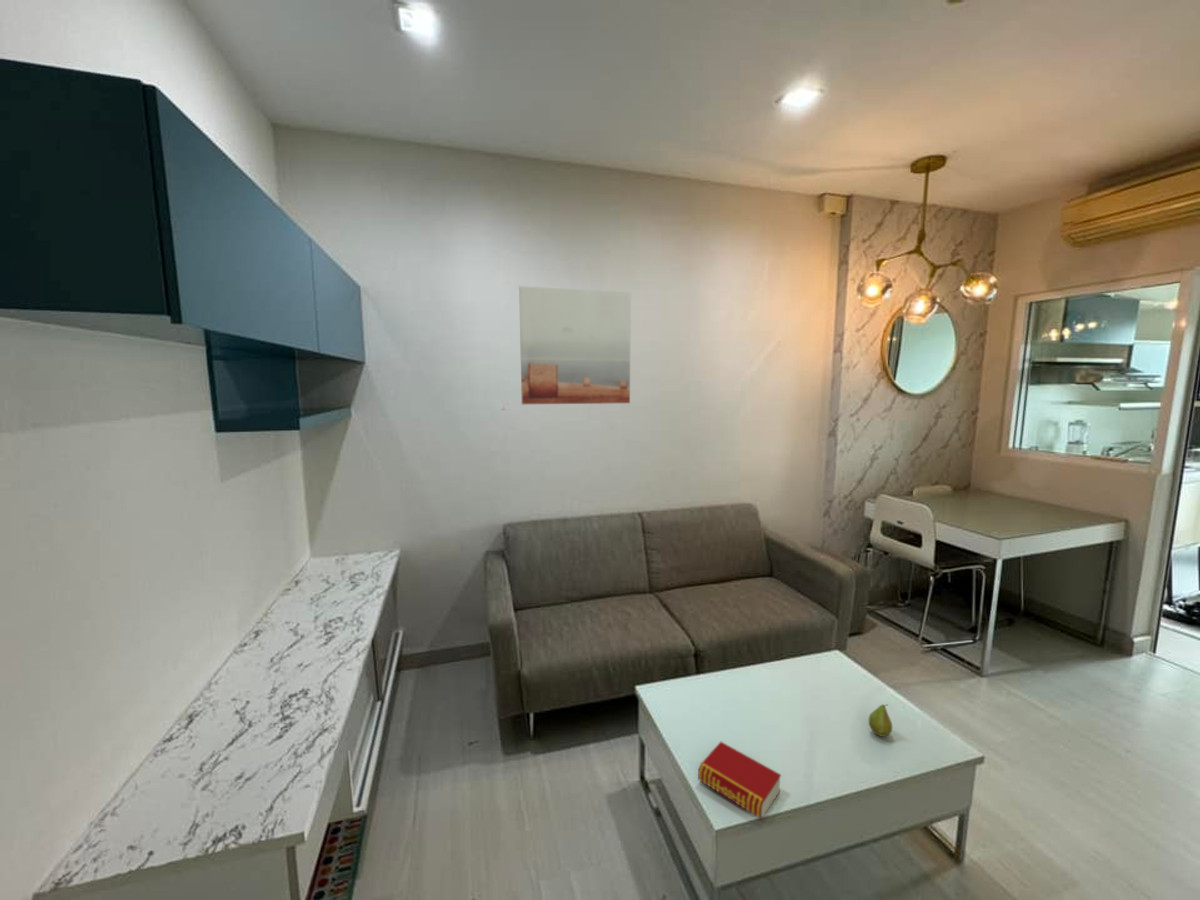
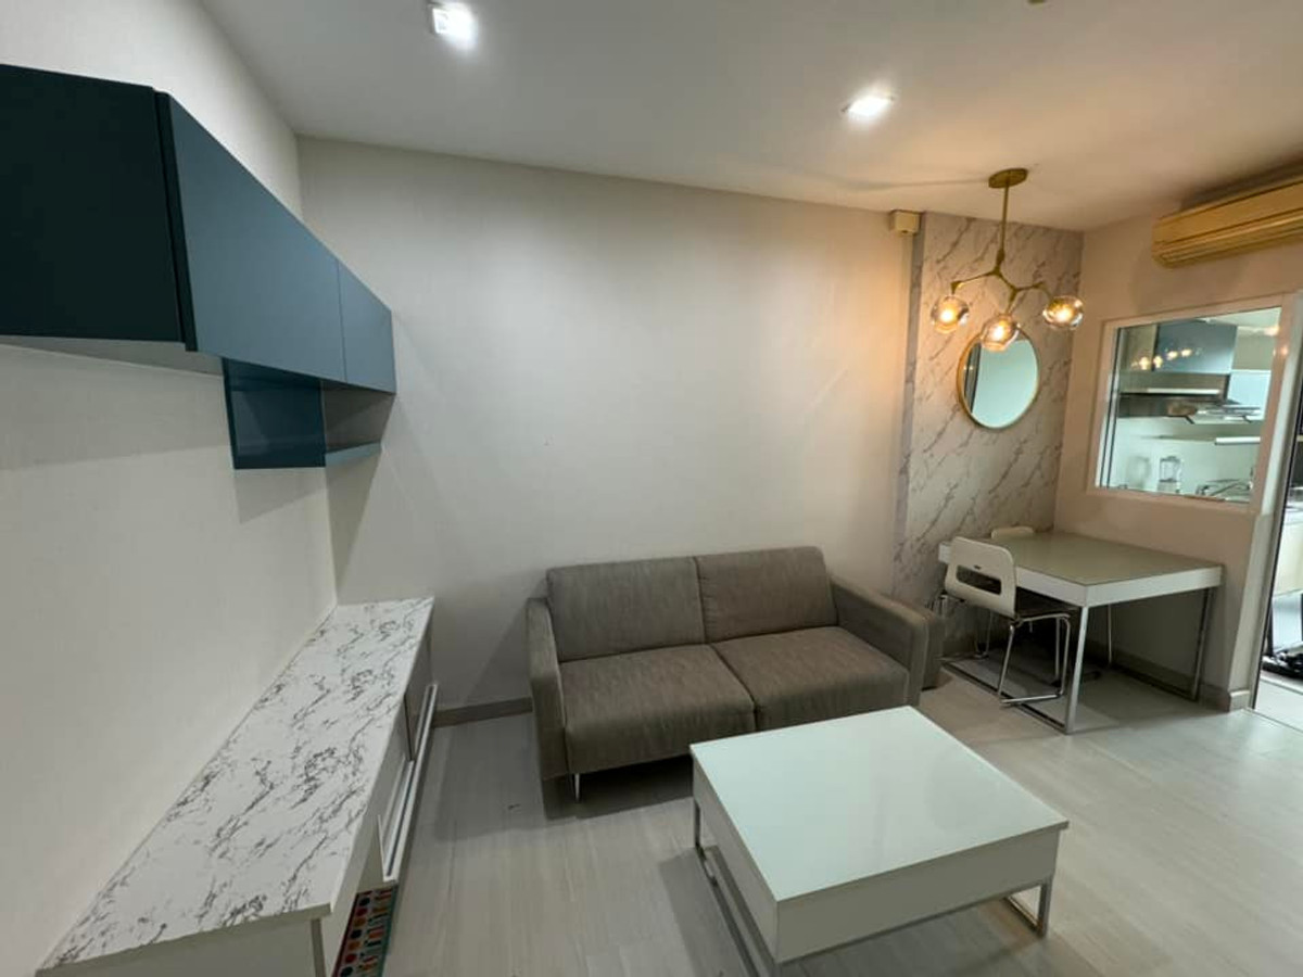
- book [697,741,782,820]
- wall art [518,285,632,405]
- fruit [868,703,893,738]
